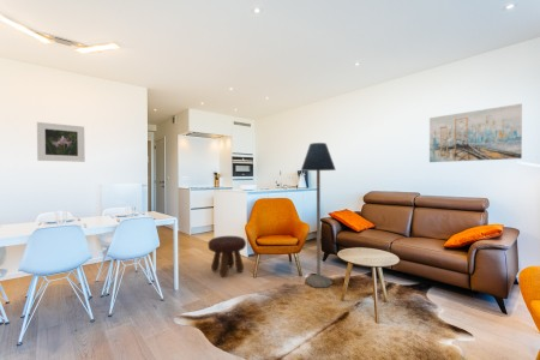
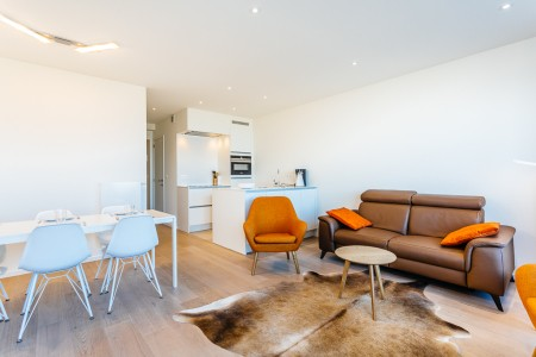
- floor lamp [300,142,337,288]
- wall art [428,102,523,163]
- footstool [208,235,247,278]
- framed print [36,121,86,163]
